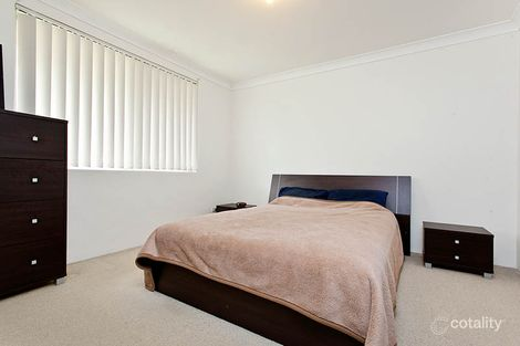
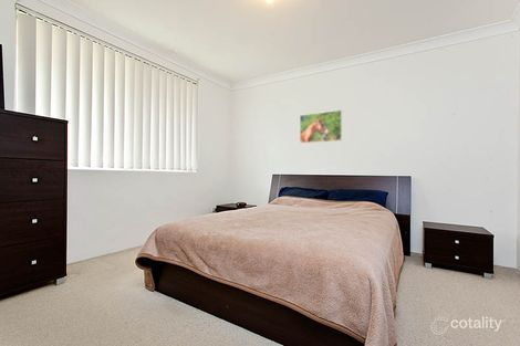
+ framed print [299,109,343,145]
